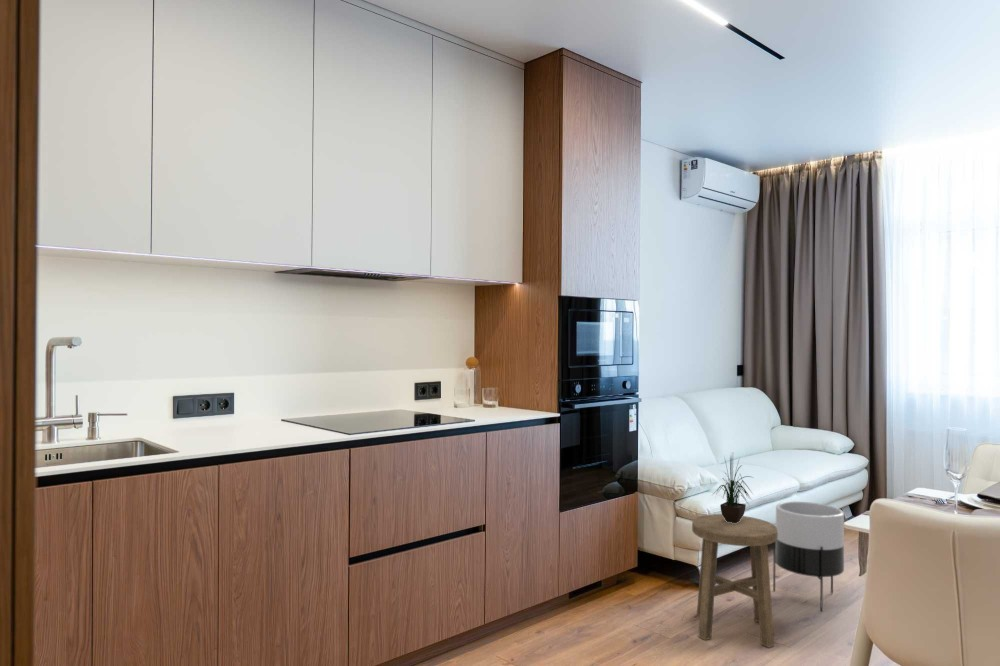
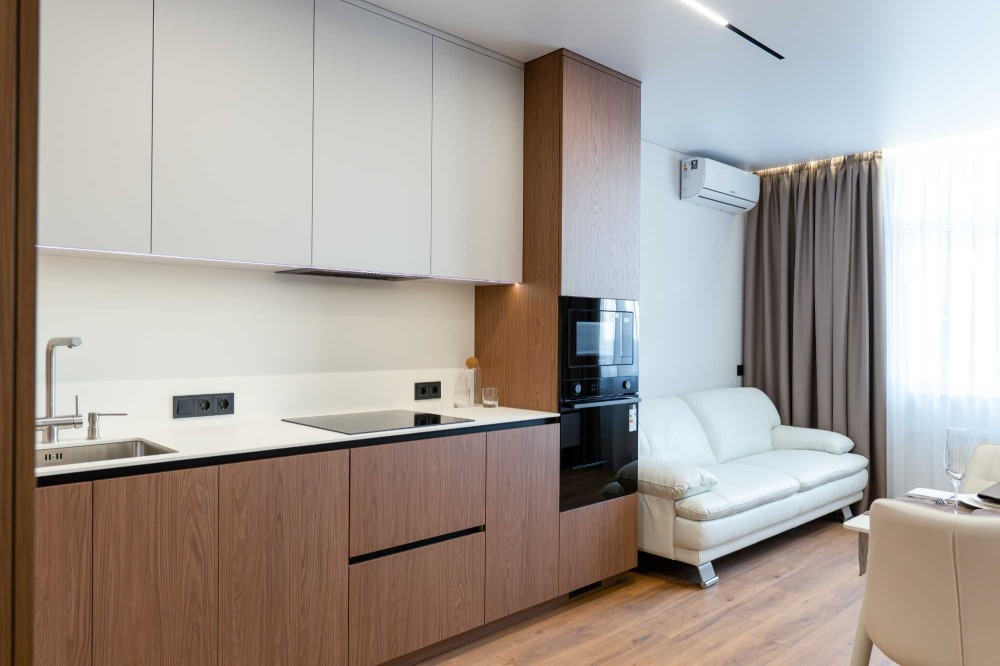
- stool [691,513,778,648]
- potted plant [712,453,754,523]
- planter [772,500,845,612]
